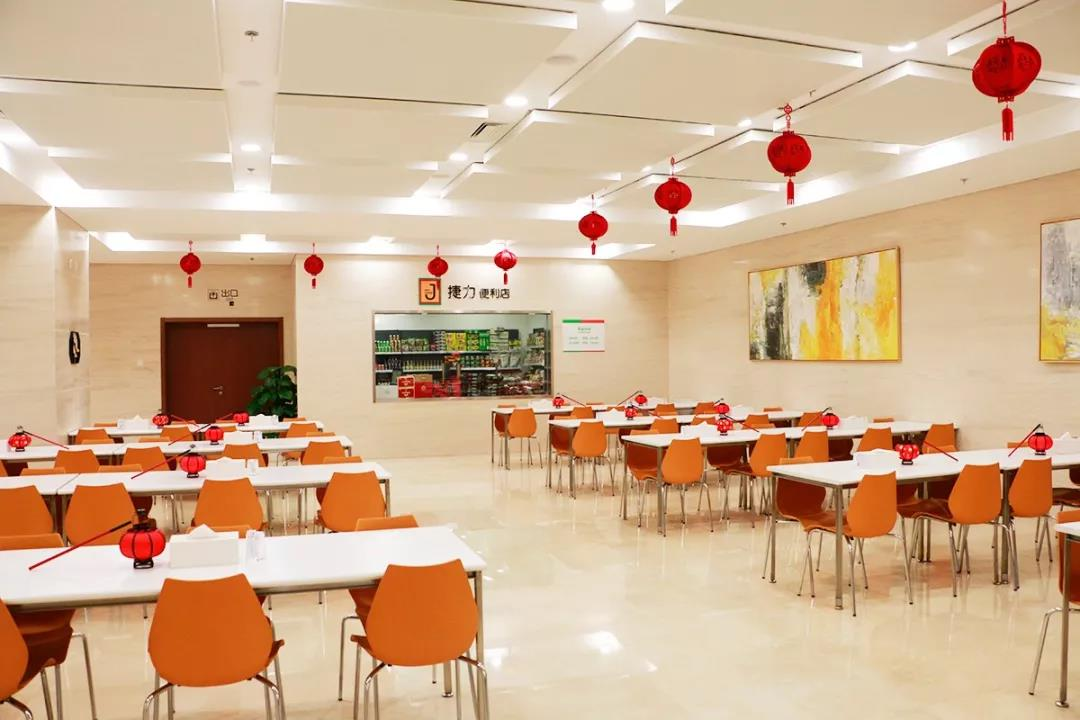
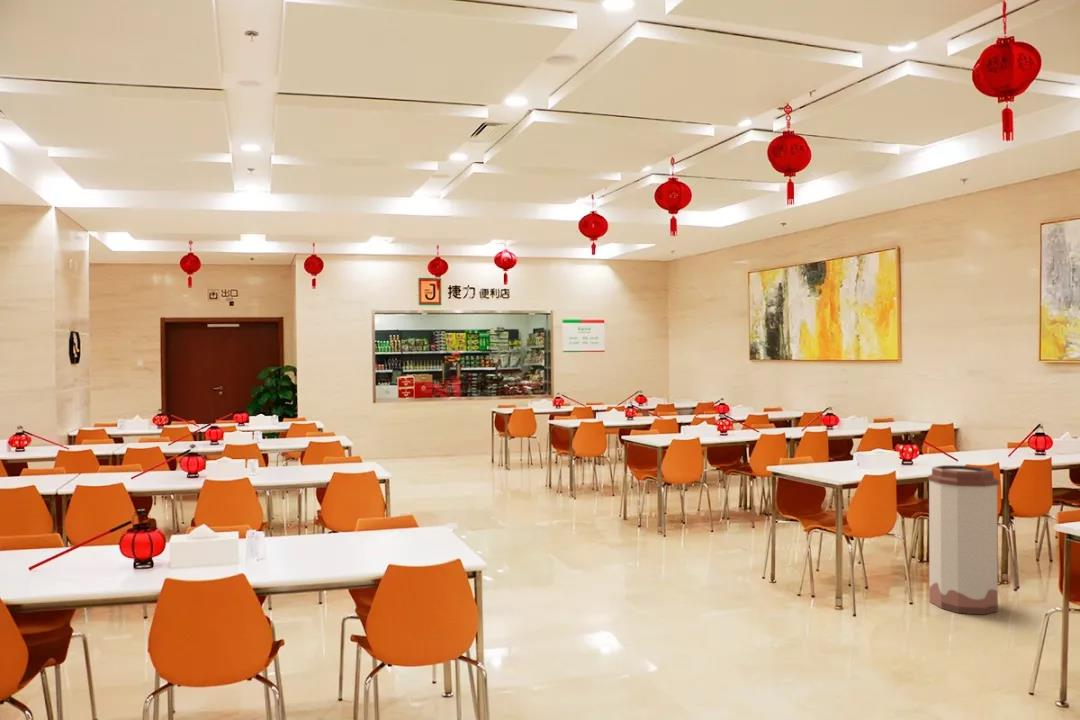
+ trash can [927,464,1000,616]
